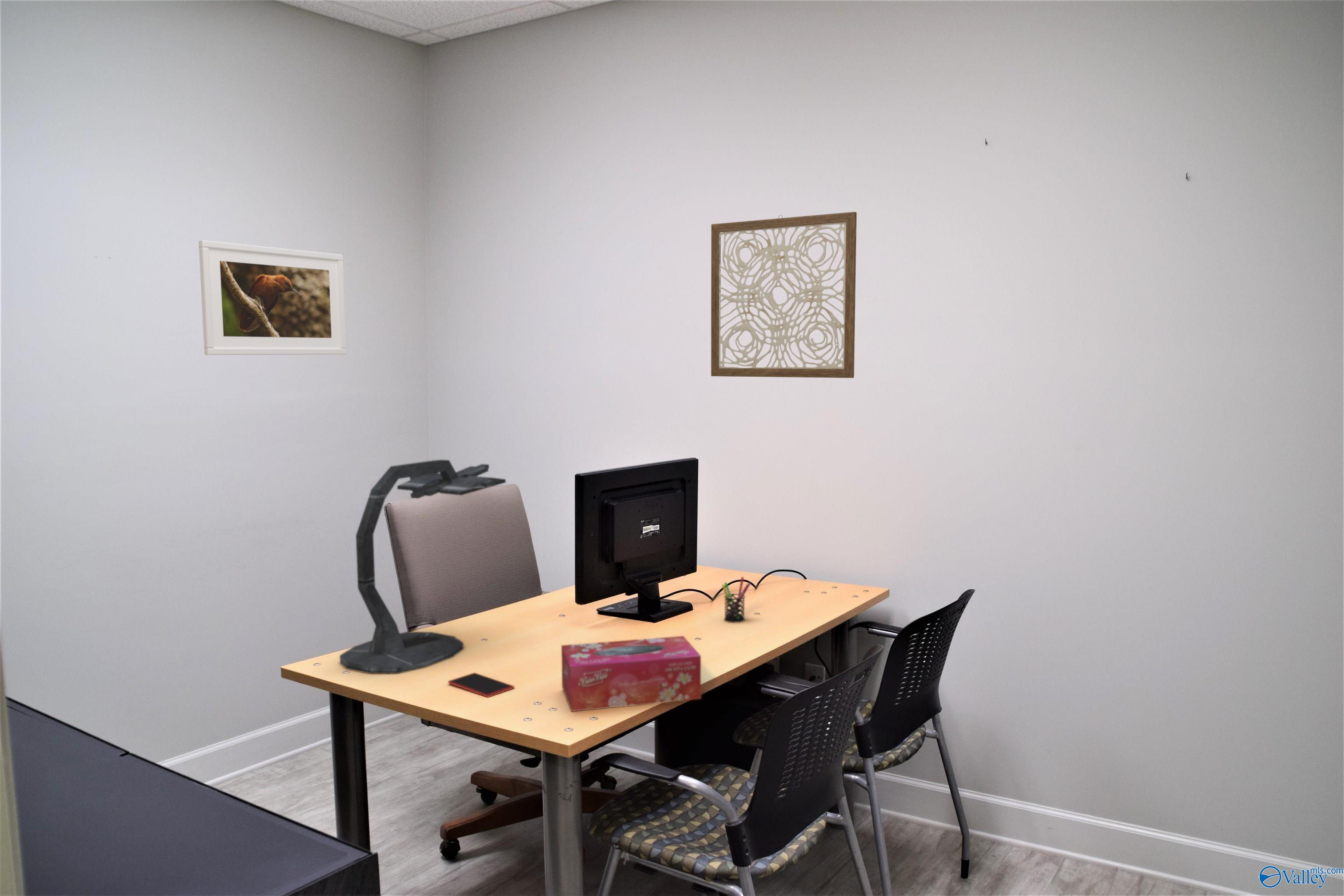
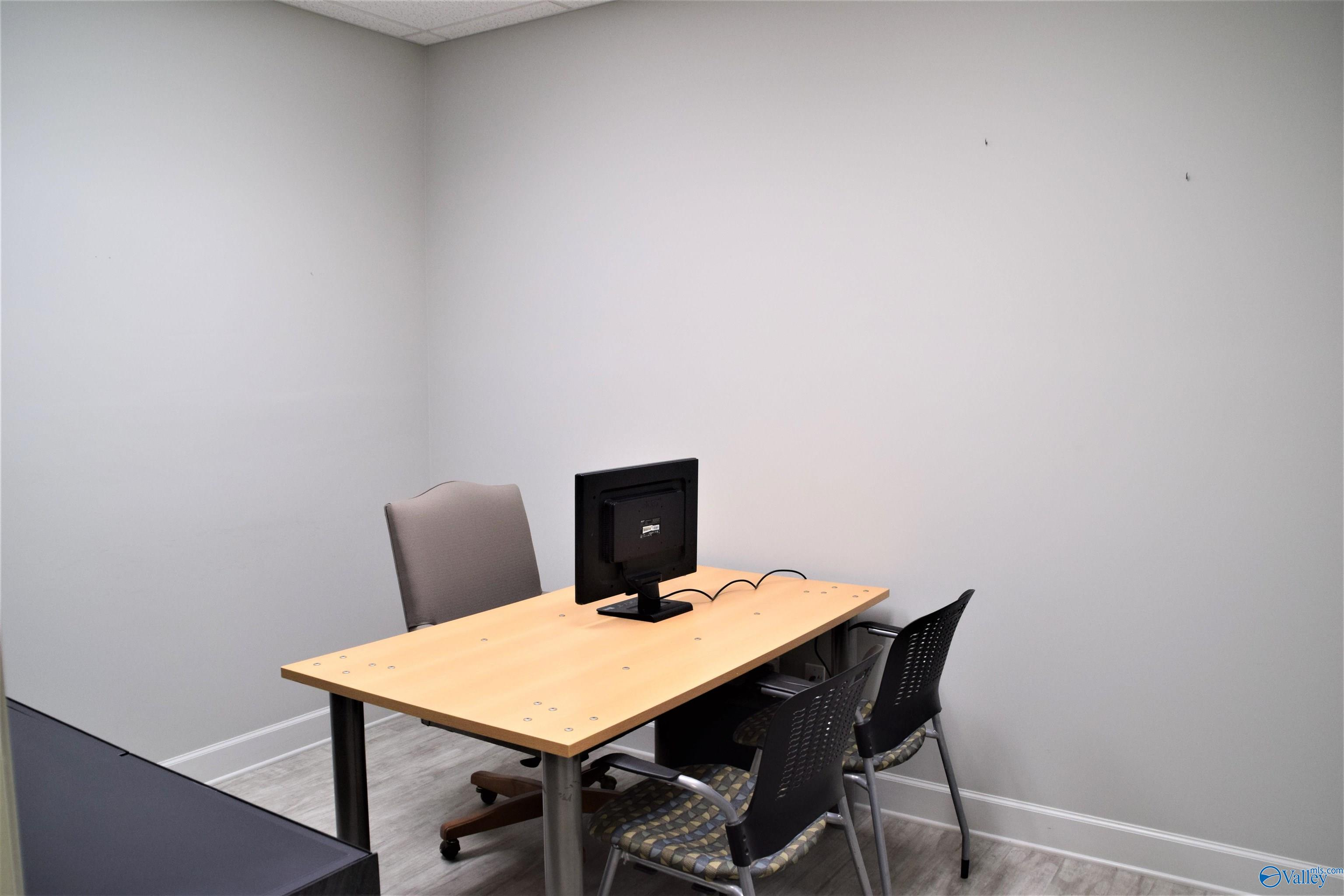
- tissue box [561,635,701,712]
- smartphone [448,672,515,698]
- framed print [198,240,347,355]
- wall art [711,211,857,378]
- pen holder [721,577,751,623]
- desk lamp [339,459,506,674]
